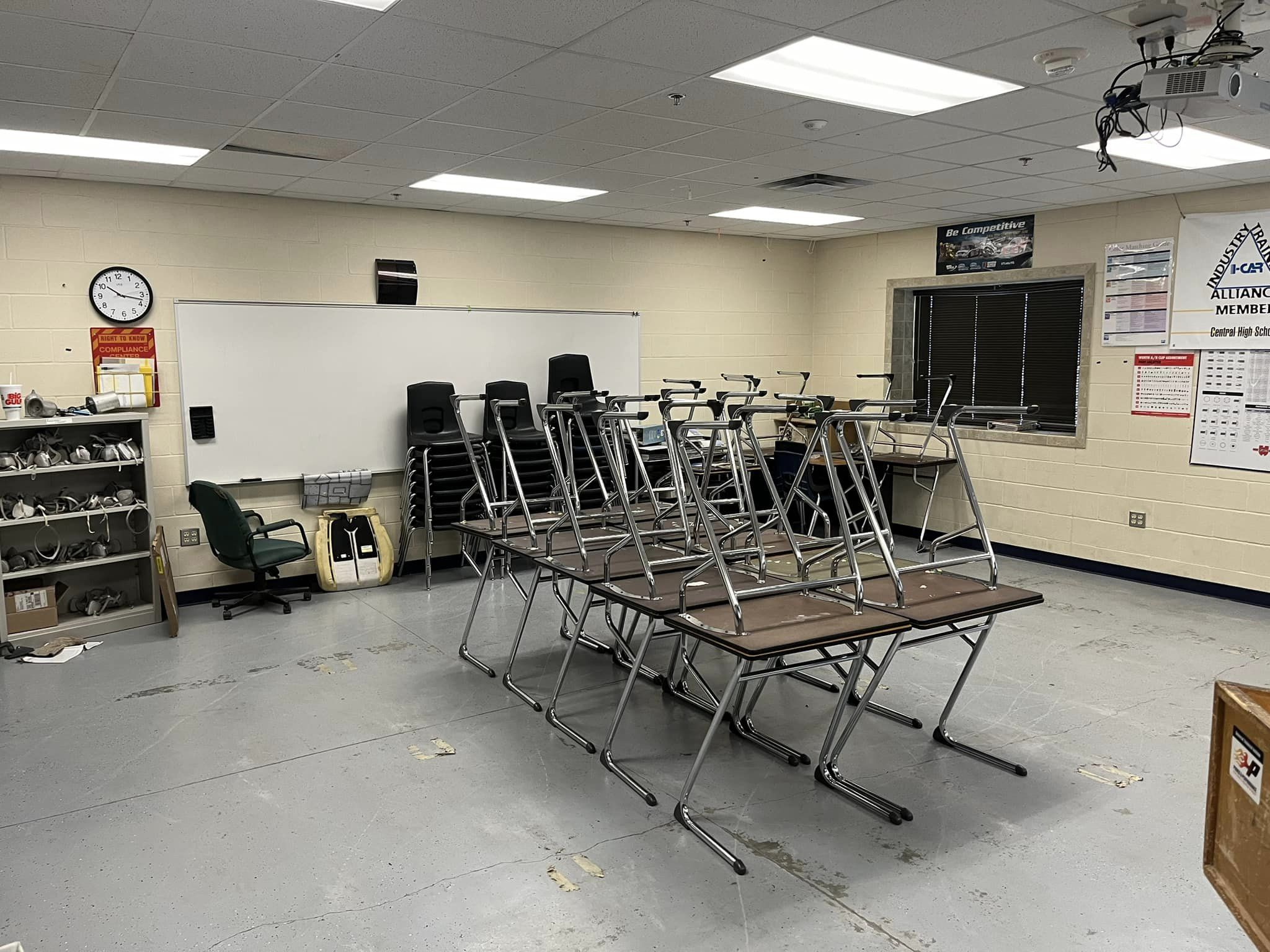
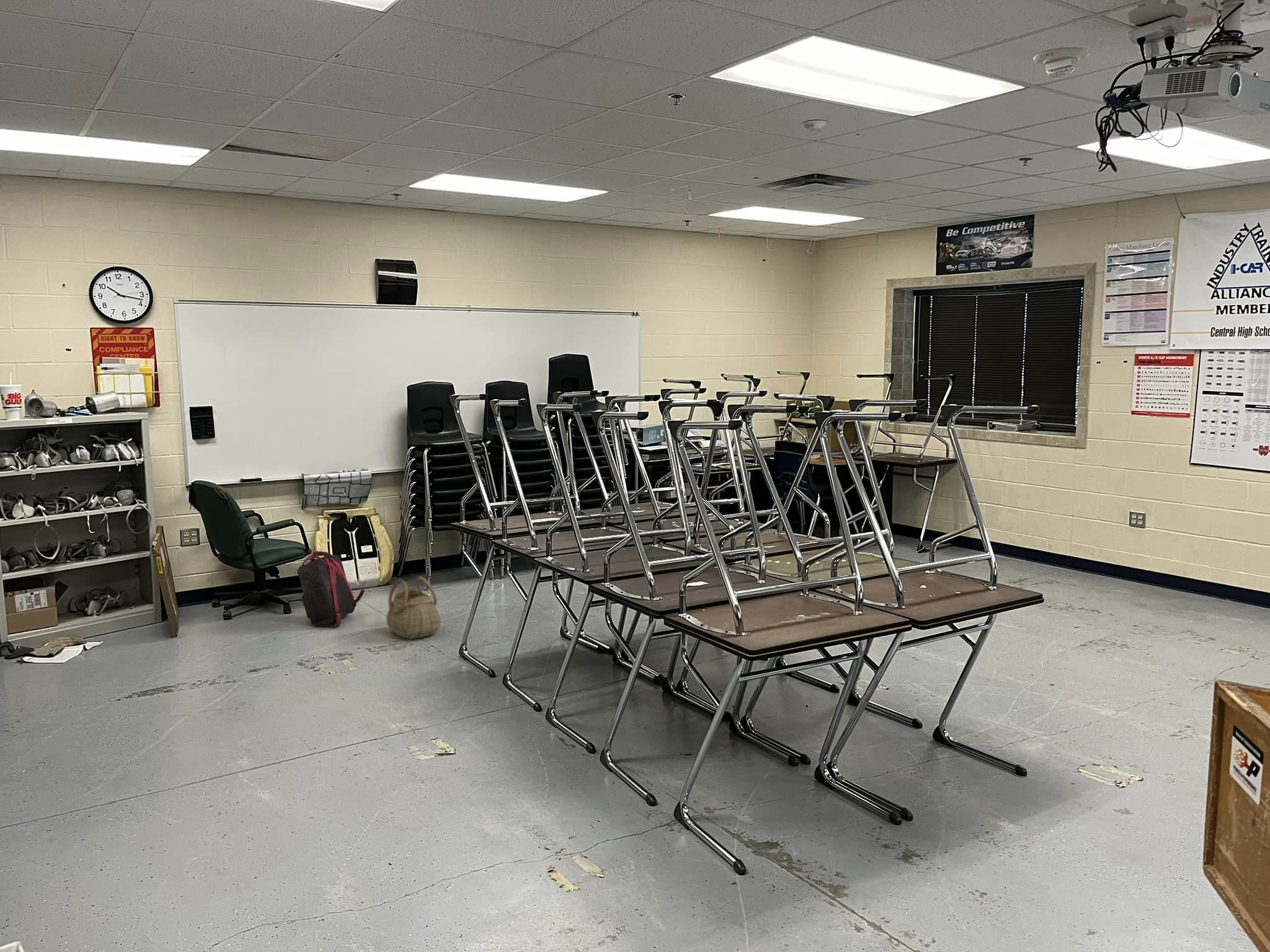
+ backpack [296,550,365,628]
+ basket [386,576,442,639]
